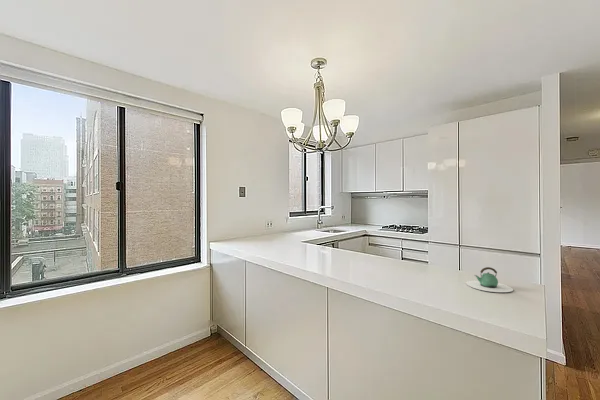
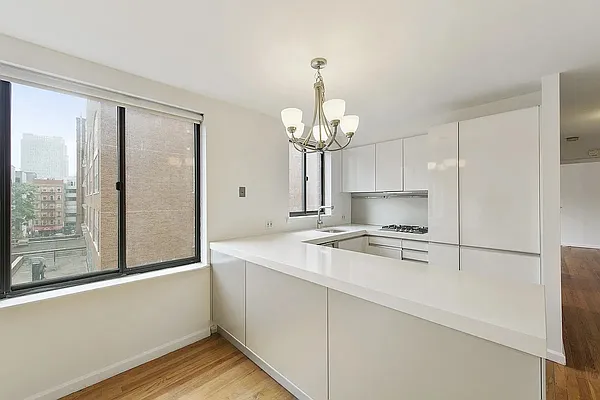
- teapot [465,266,514,293]
